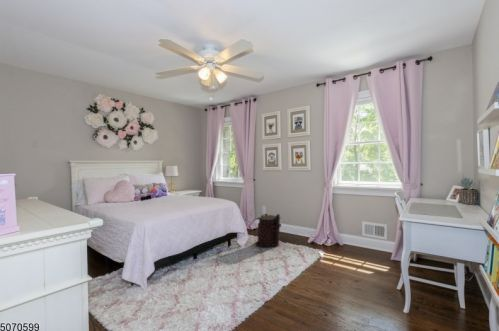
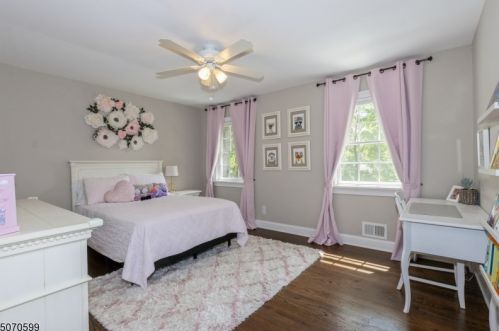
- backpack [248,213,282,248]
